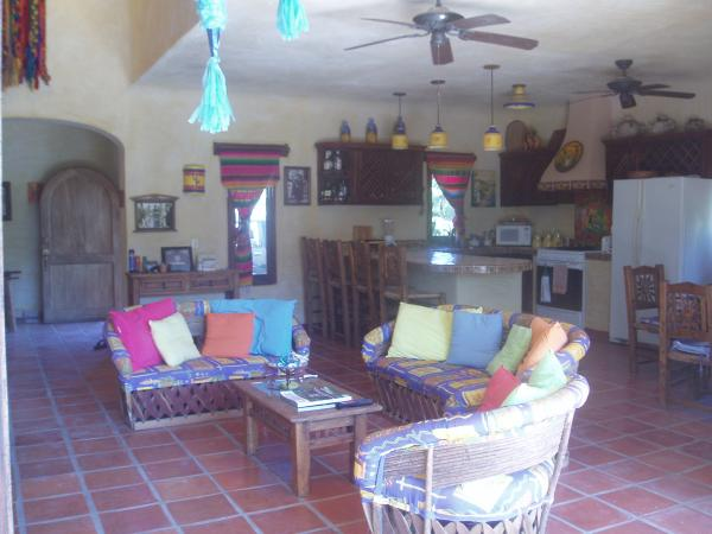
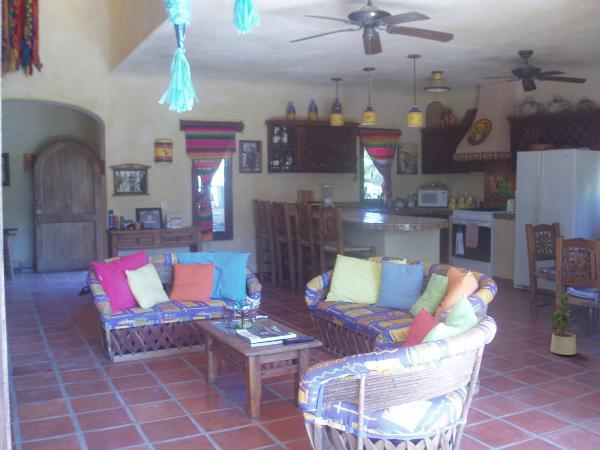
+ potted plant [545,292,577,356]
